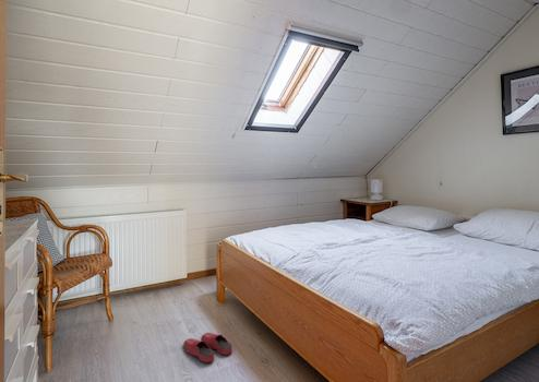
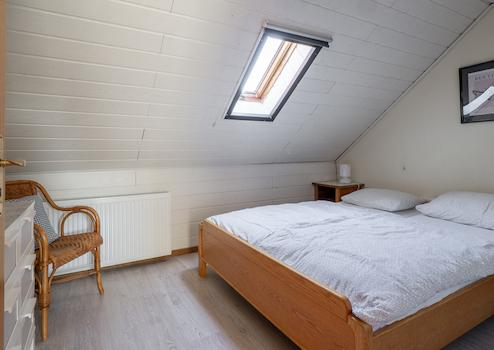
- slippers [182,332,233,363]
